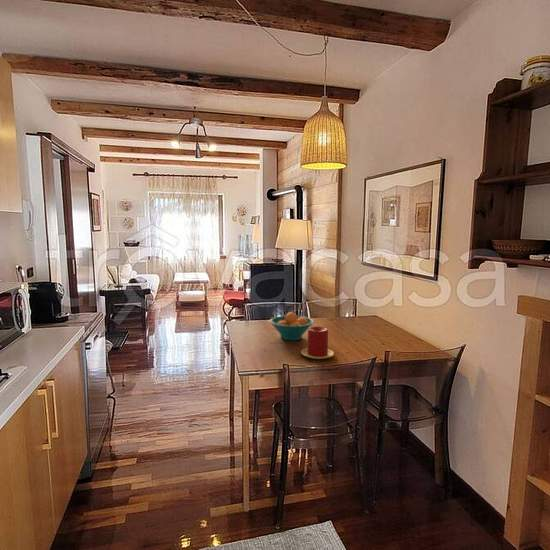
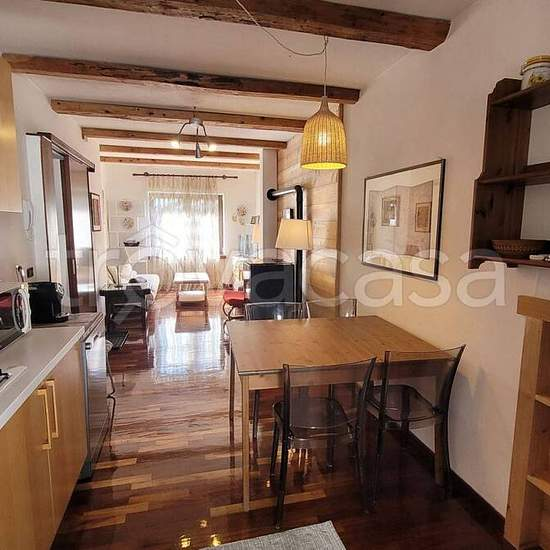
- candle [300,326,335,360]
- fruit bowl [269,311,315,341]
